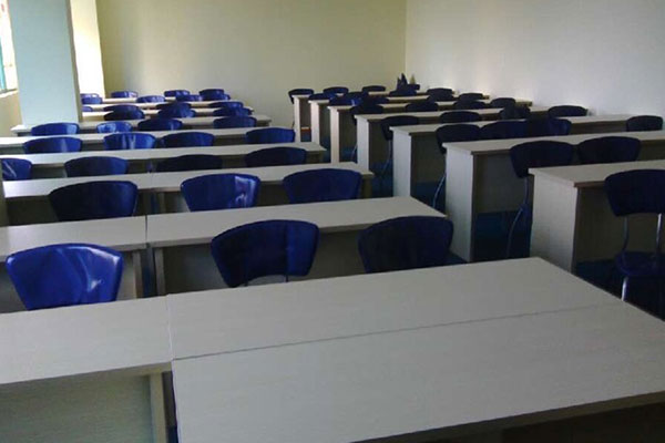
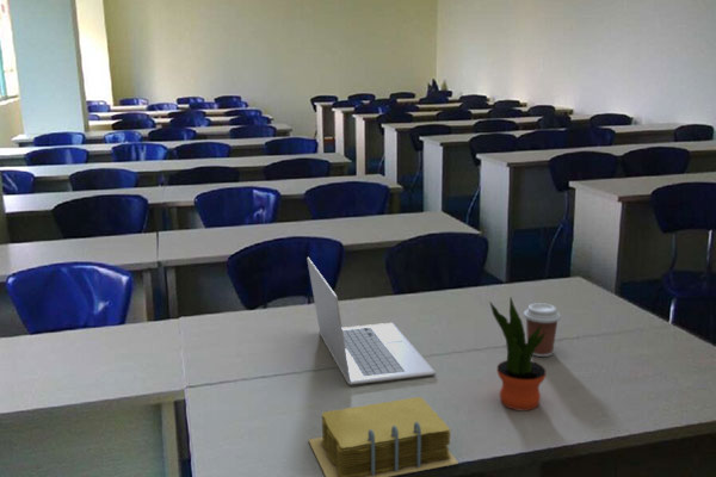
+ coffee cup [523,302,562,358]
+ laptop [305,256,437,386]
+ notebook [308,396,459,477]
+ potted plant [488,297,548,411]
